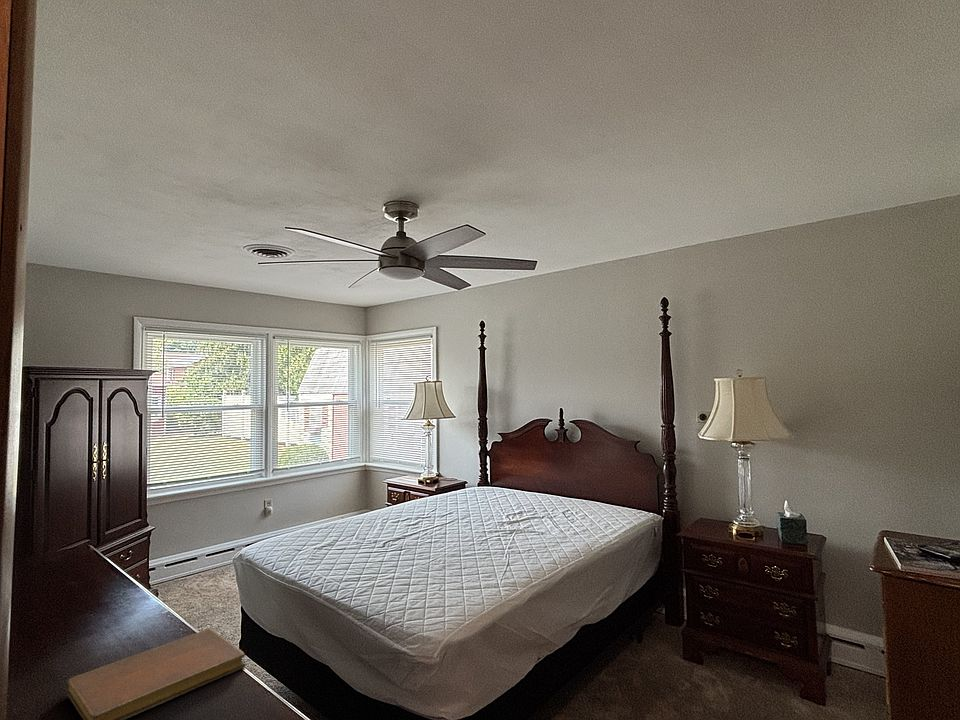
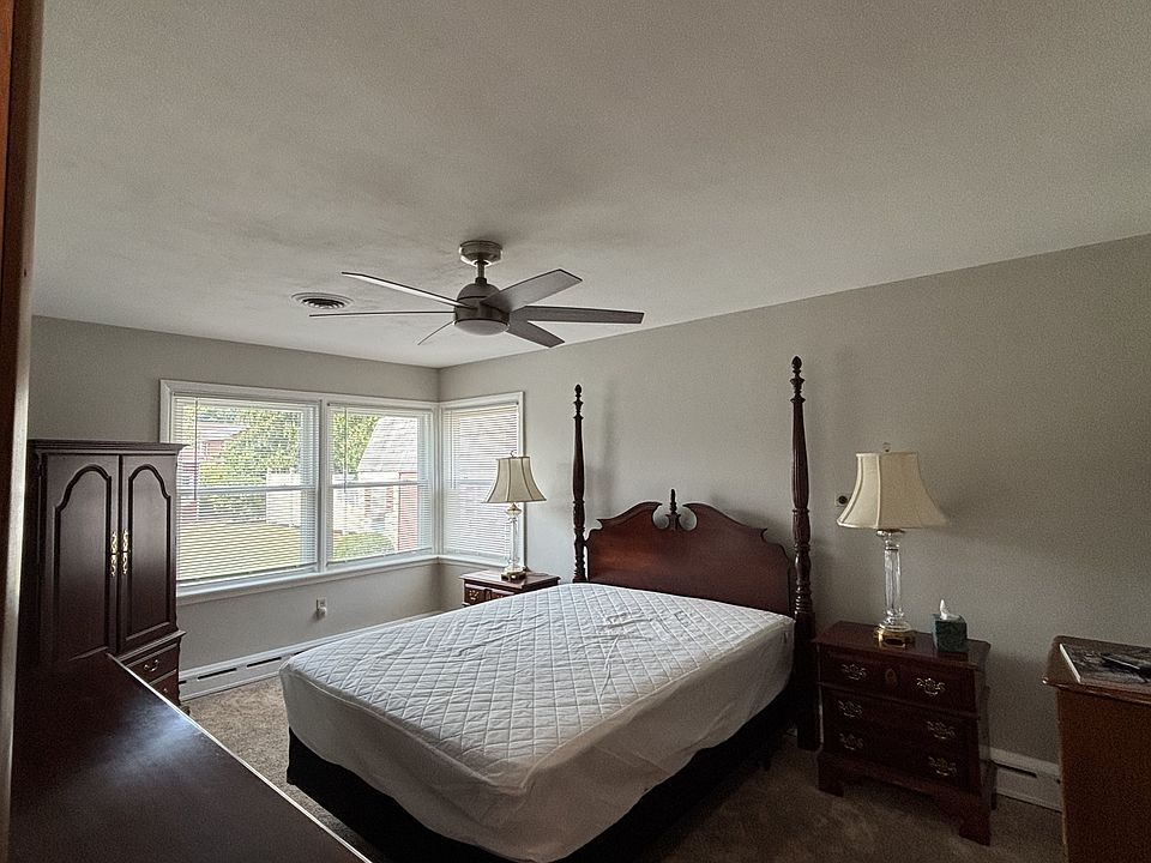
- notebook [65,628,246,720]
